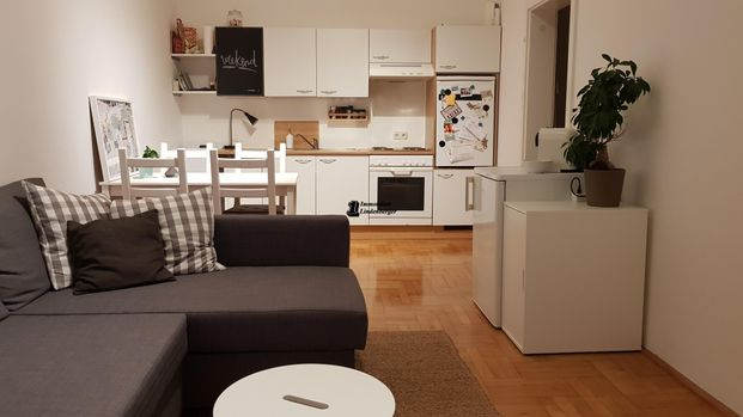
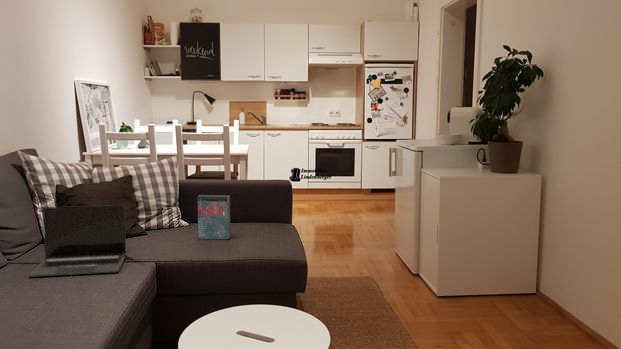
+ laptop [28,204,127,278]
+ book [197,194,231,240]
